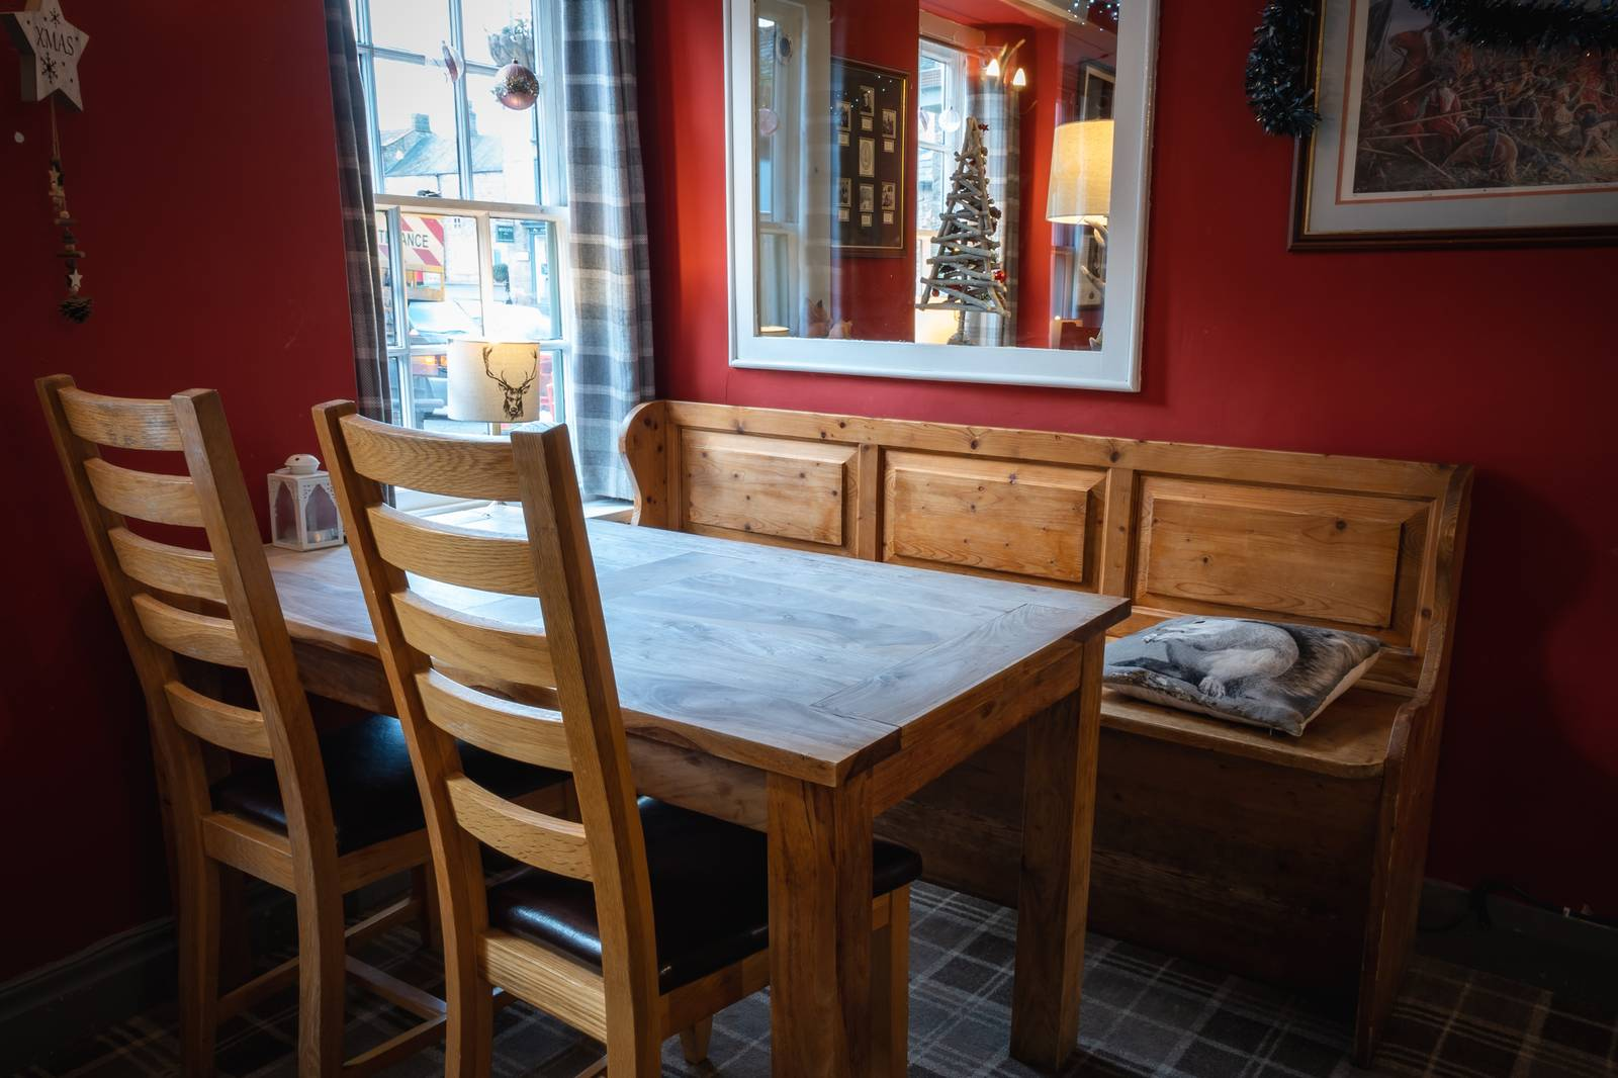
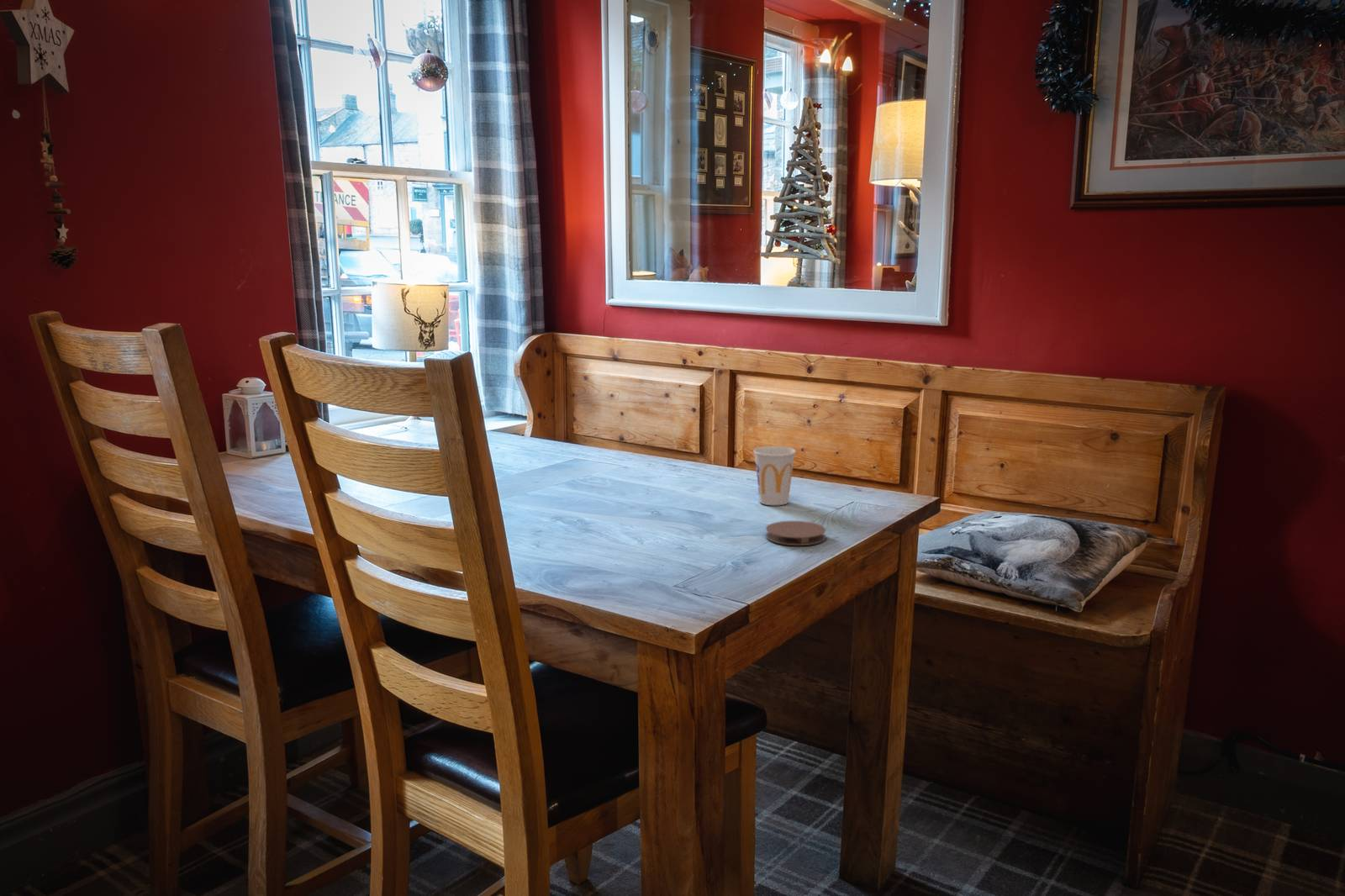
+ coaster [765,520,827,546]
+ cup [752,445,797,506]
